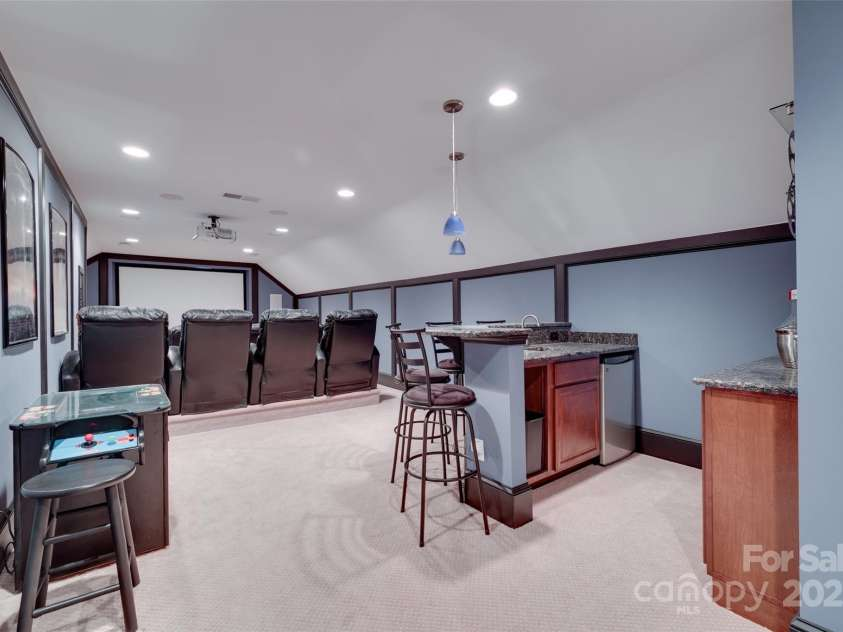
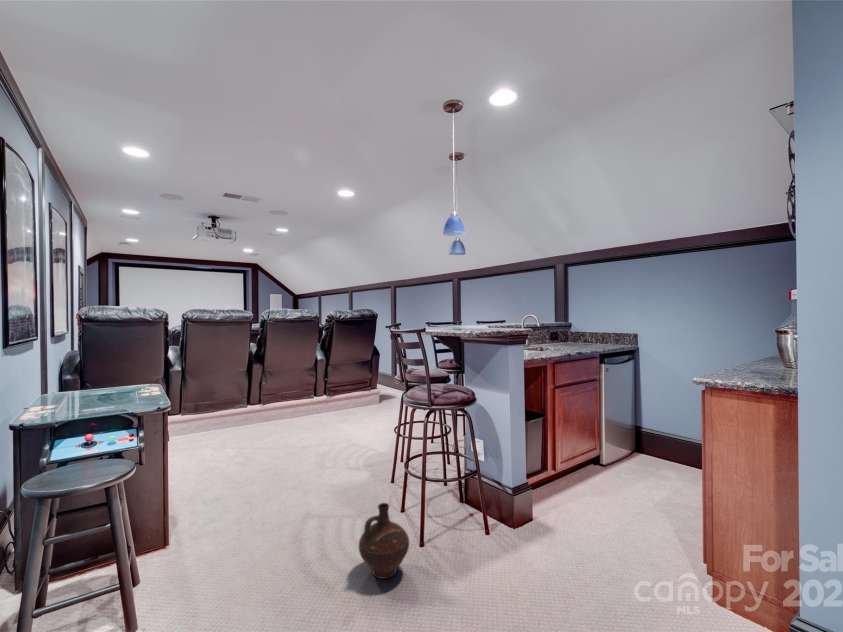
+ ceramic jug [358,502,410,580]
